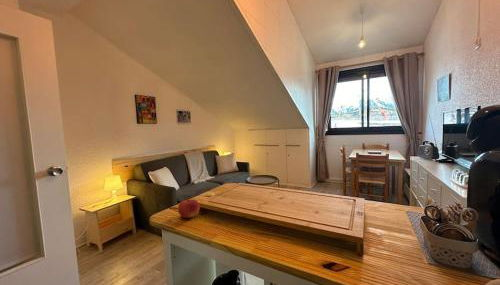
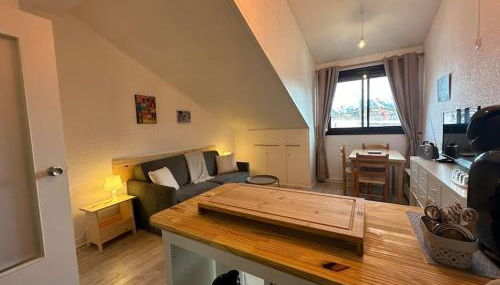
- fruit [177,197,200,219]
